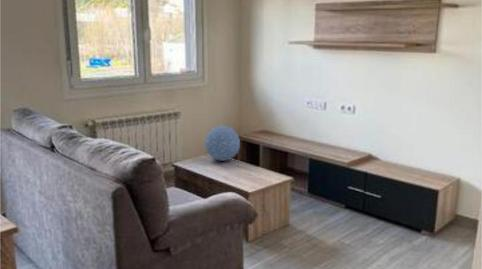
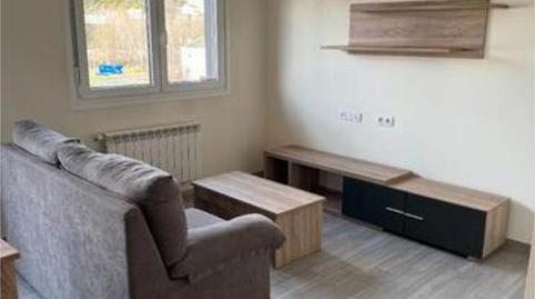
- decorative ball [204,125,241,162]
